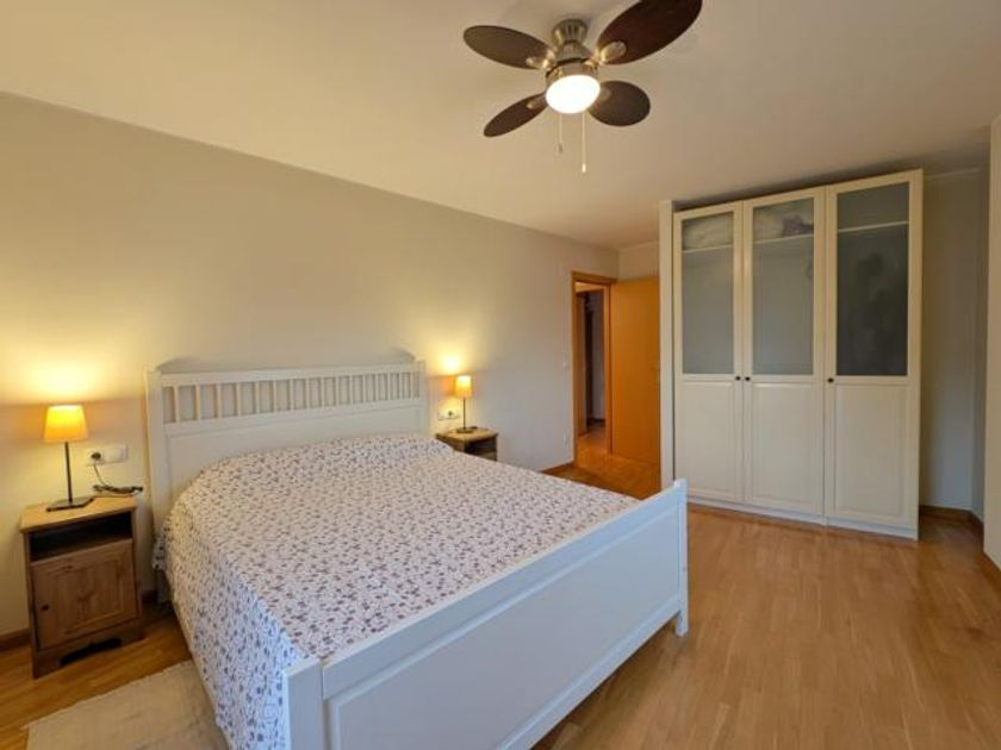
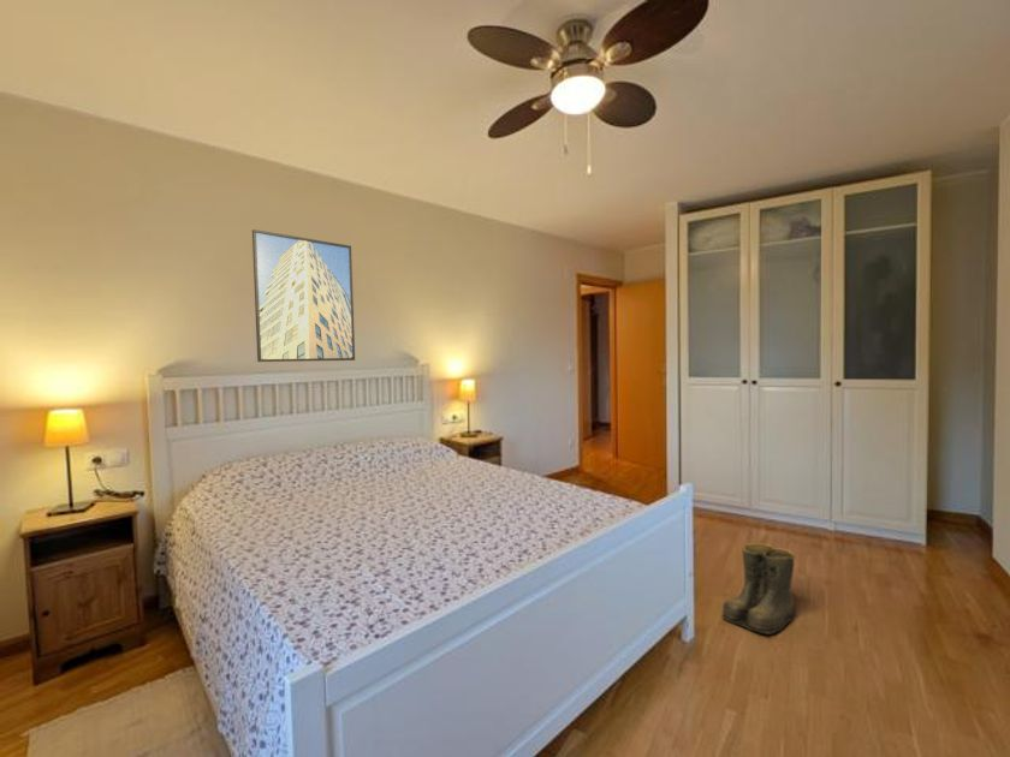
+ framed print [251,228,356,363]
+ boots [720,542,798,636]
